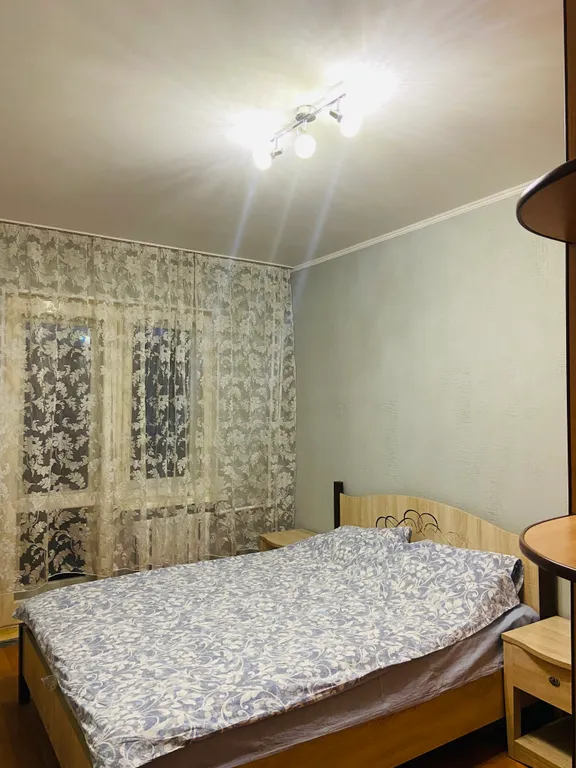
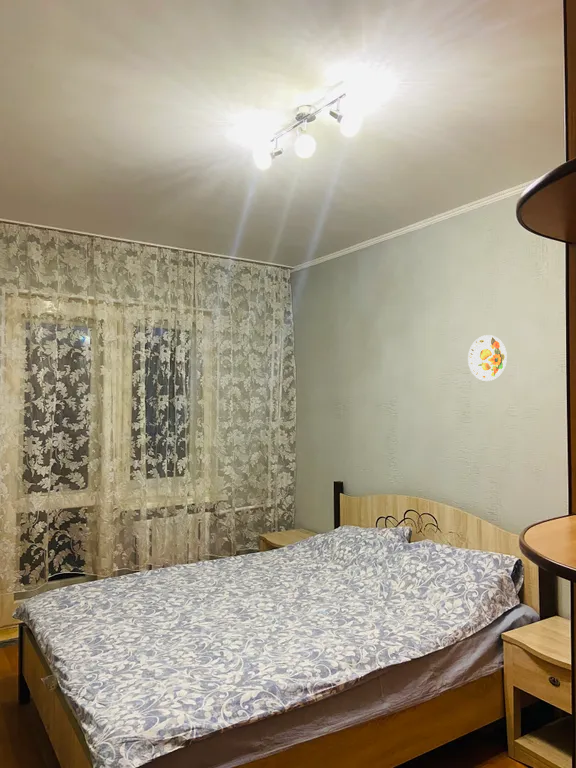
+ decorative plate [467,334,508,382]
